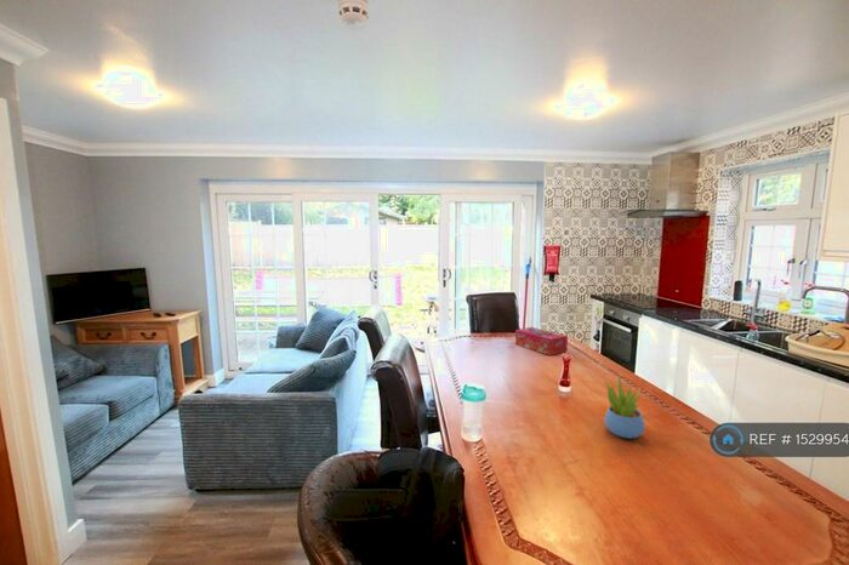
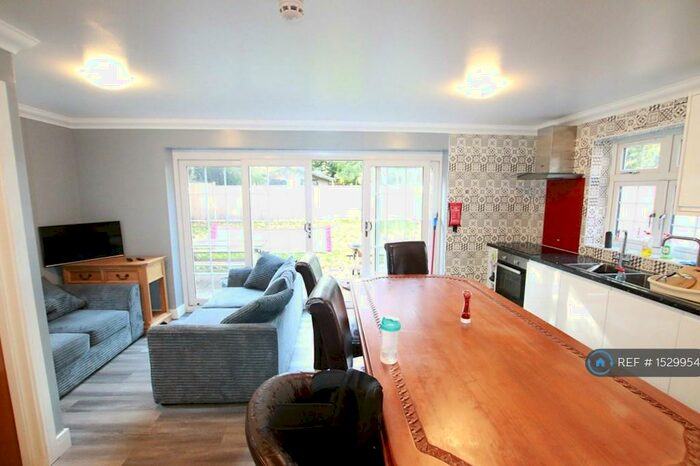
- succulent plant [603,375,646,439]
- tissue box [514,326,569,356]
